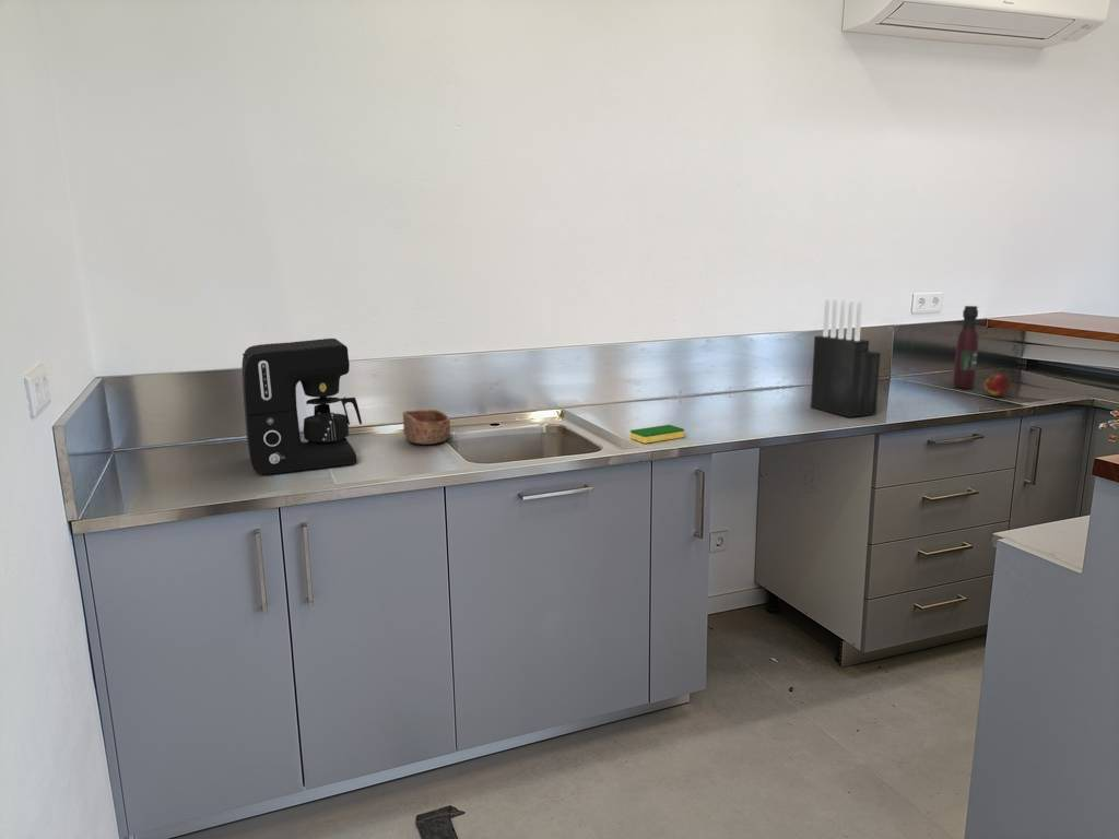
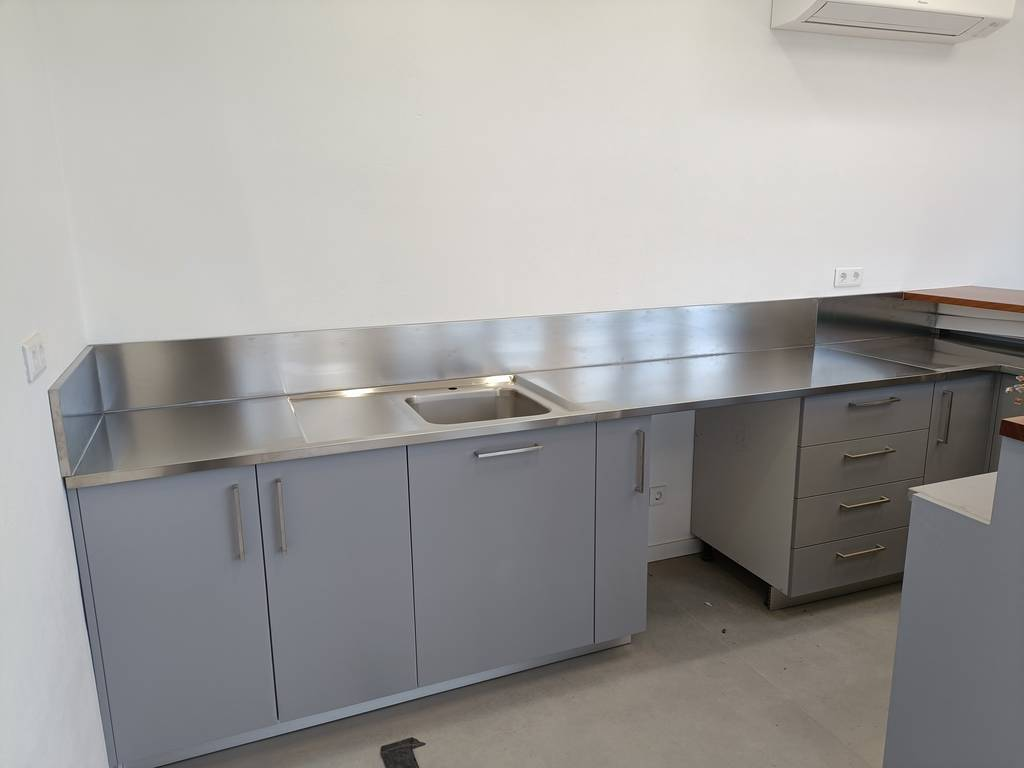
- dish sponge [629,424,685,445]
- wine bottle [953,305,979,390]
- knife block [810,298,882,418]
- apple [983,373,1012,398]
- coffee maker [242,338,363,475]
- bowl [402,409,451,446]
